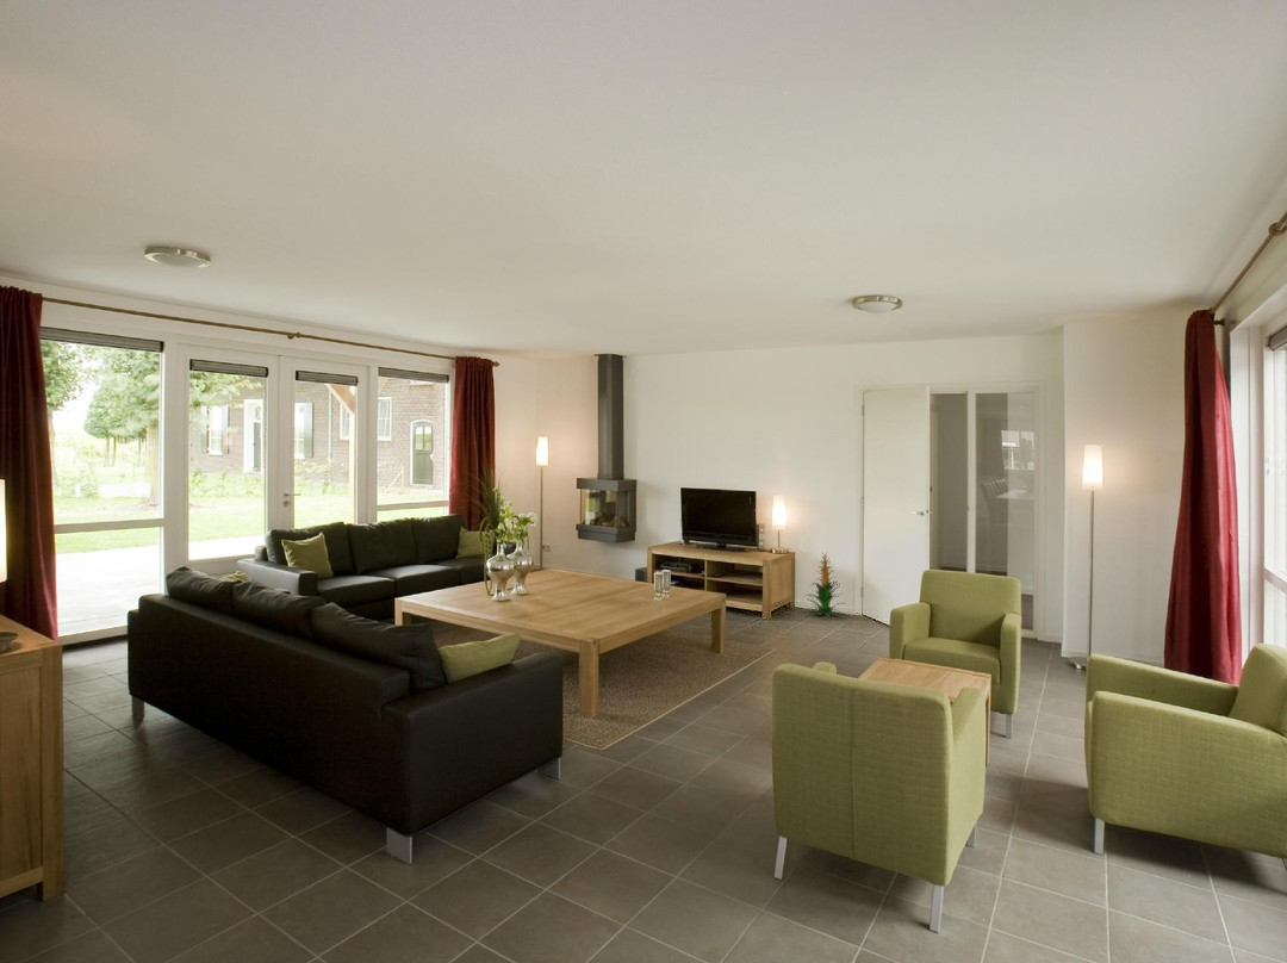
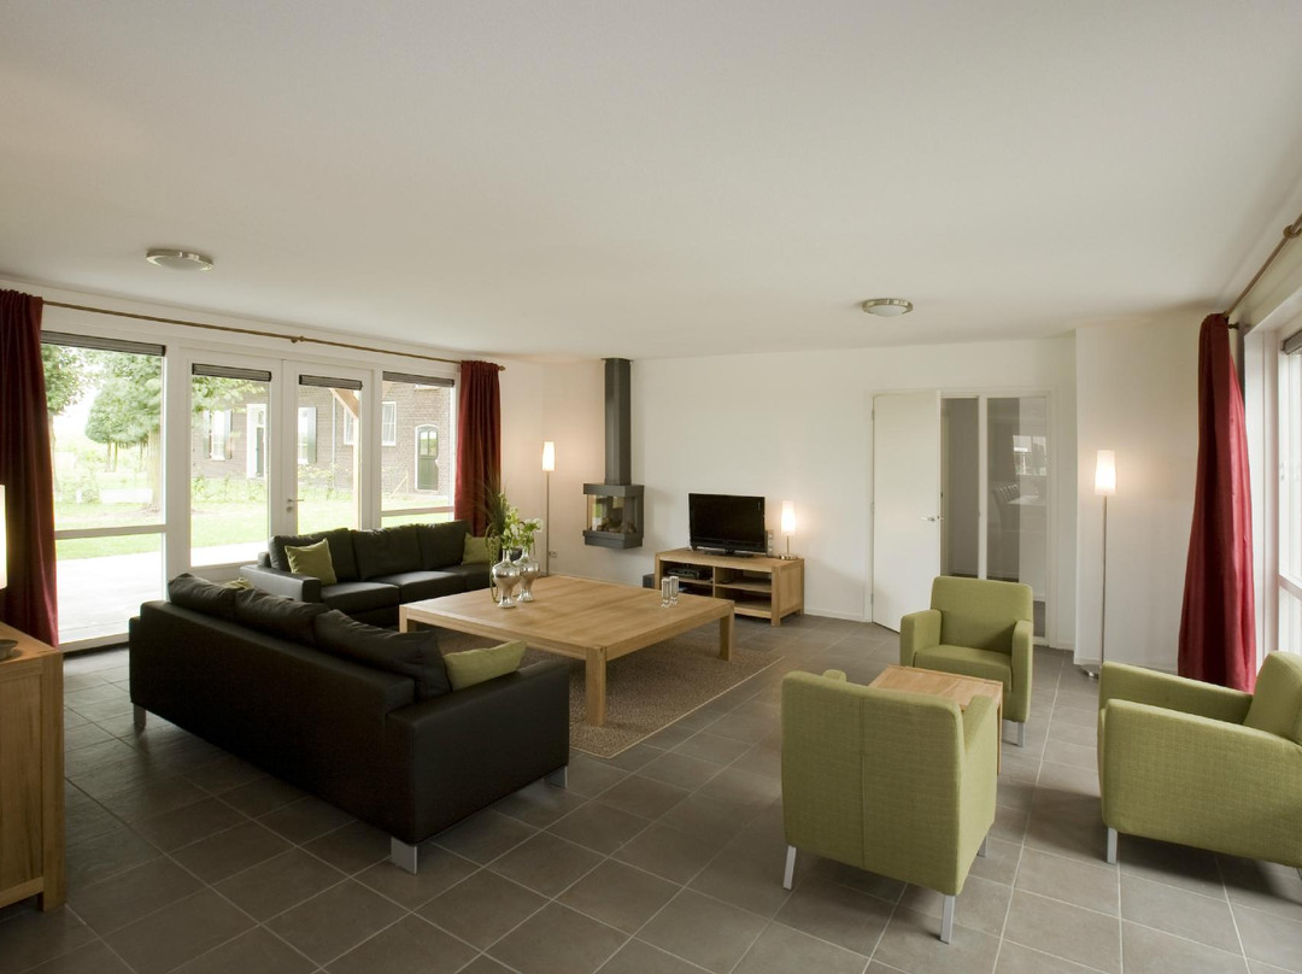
- indoor plant [804,551,847,619]
